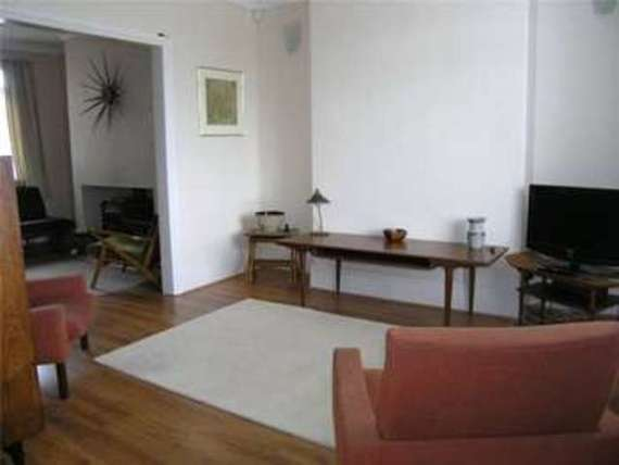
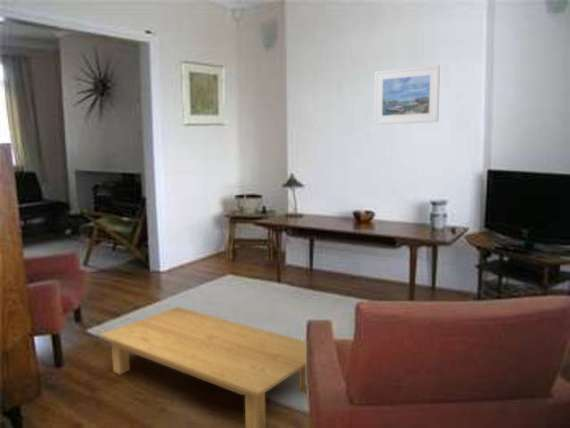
+ coffee table [98,306,308,428]
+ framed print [373,64,441,126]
